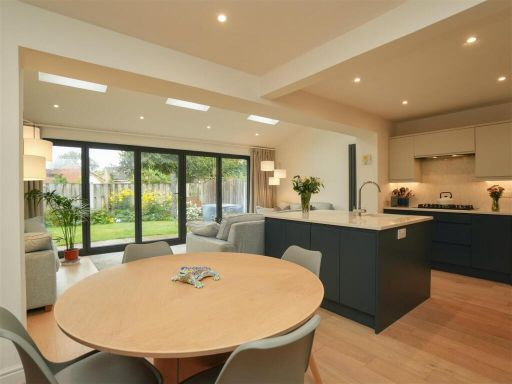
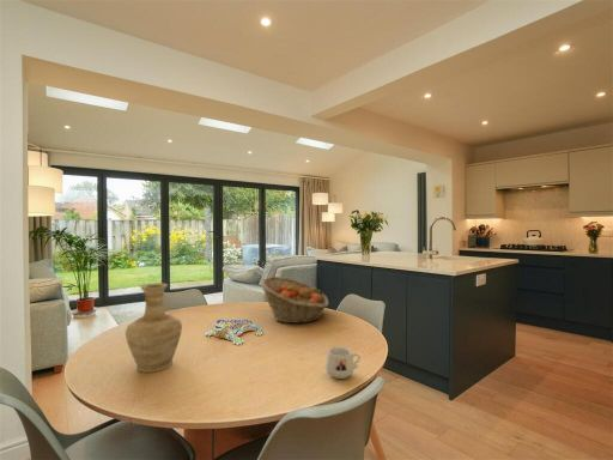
+ fruit basket [260,276,329,325]
+ mug [324,346,362,380]
+ vase [125,282,183,374]
